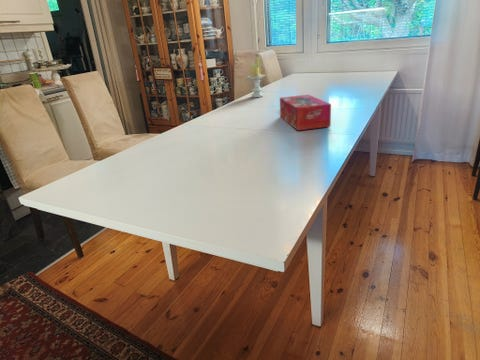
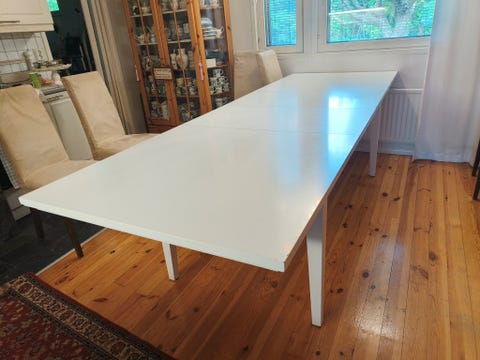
- candle [246,56,267,98]
- tissue box [279,94,332,131]
